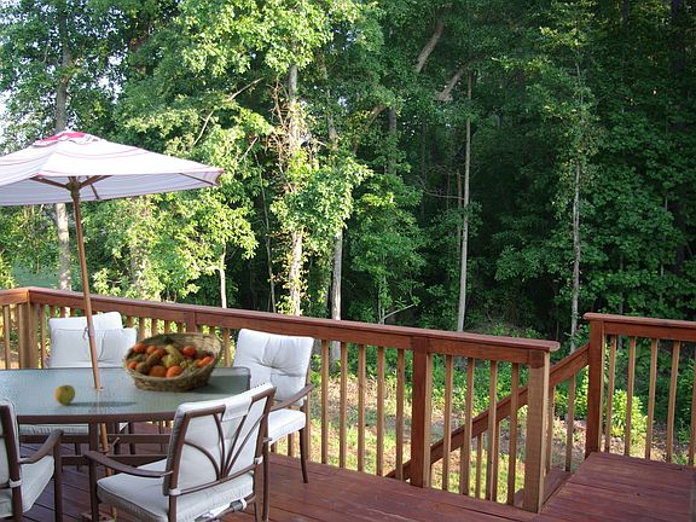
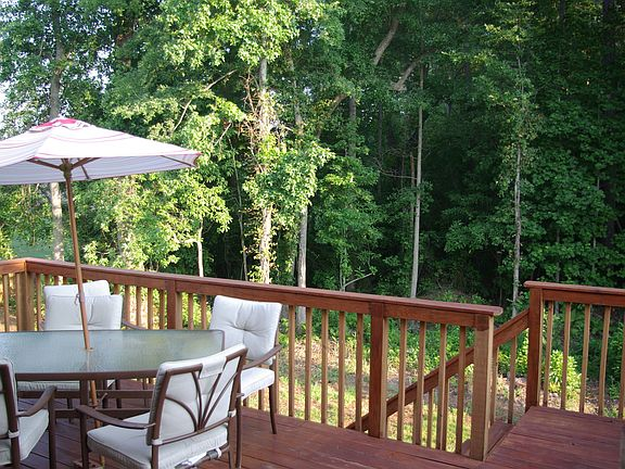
- apple [53,384,76,406]
- fruit basket [121,331,225,393]
